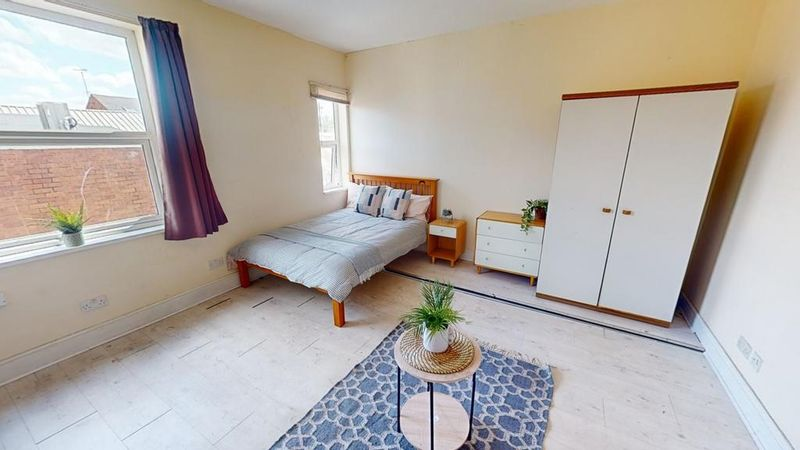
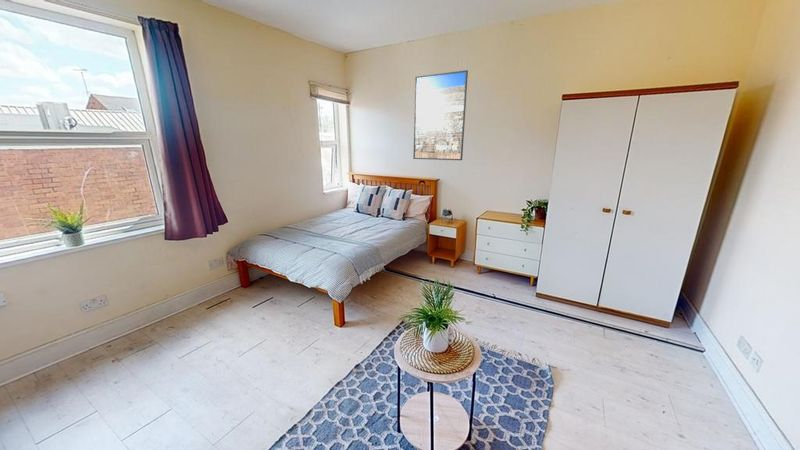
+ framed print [412,69,469,161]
